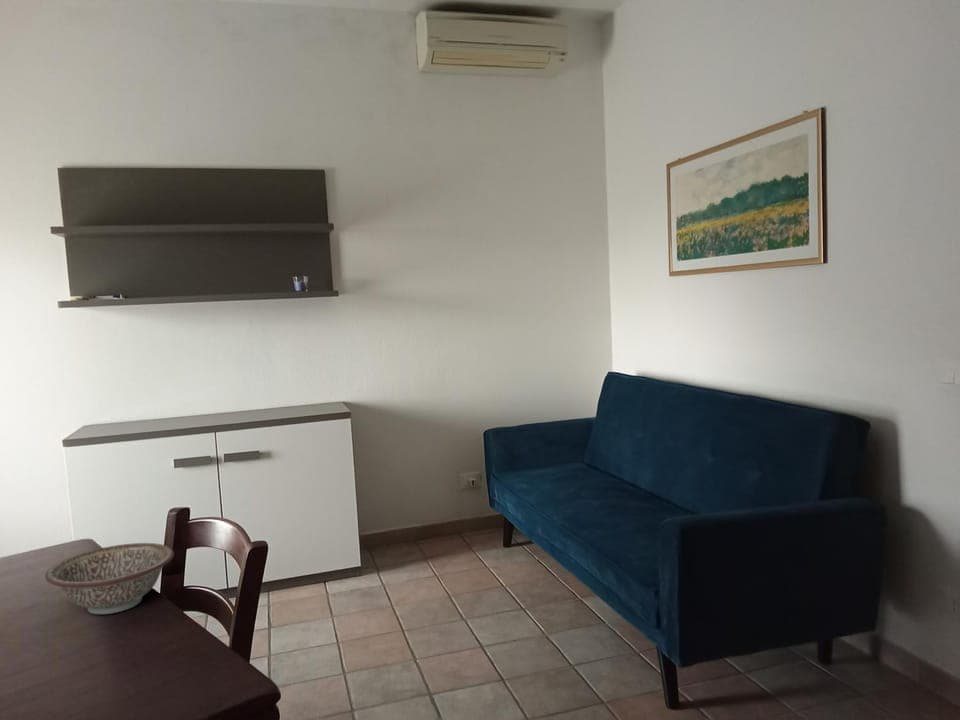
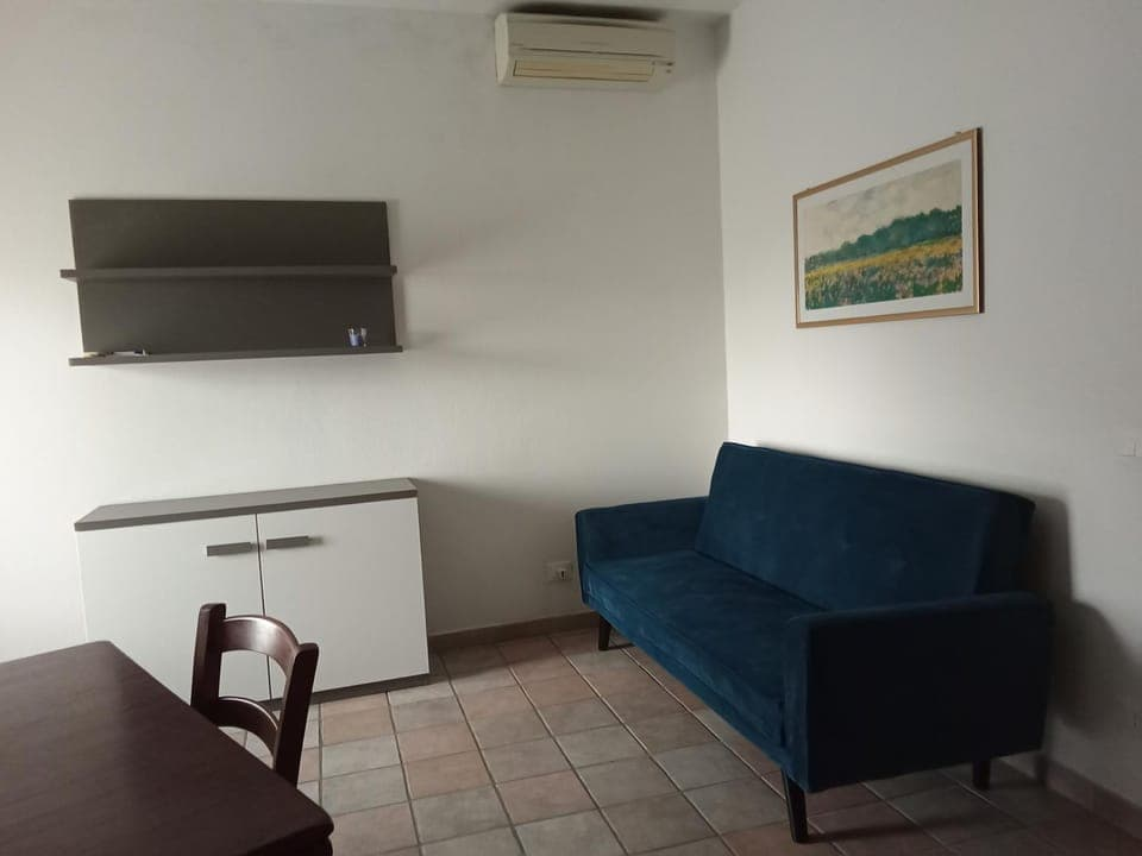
- decorative bowl [44,542,175,615]
